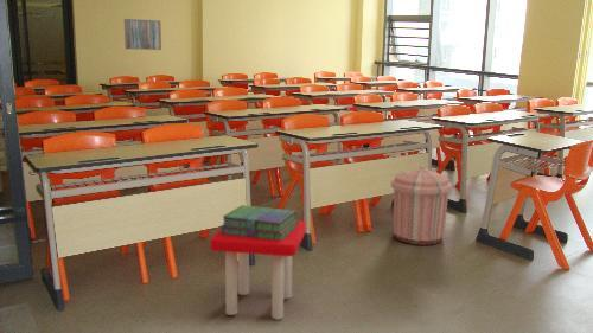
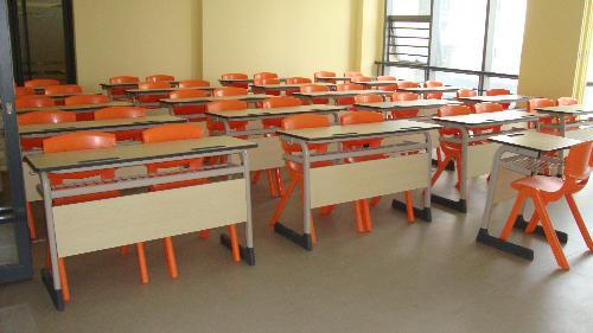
- stack of books [219,204,299,241]
- stool [209,219,307,320]
- trash can [390,165,453,246]
- wall art [123,18,162,51]
